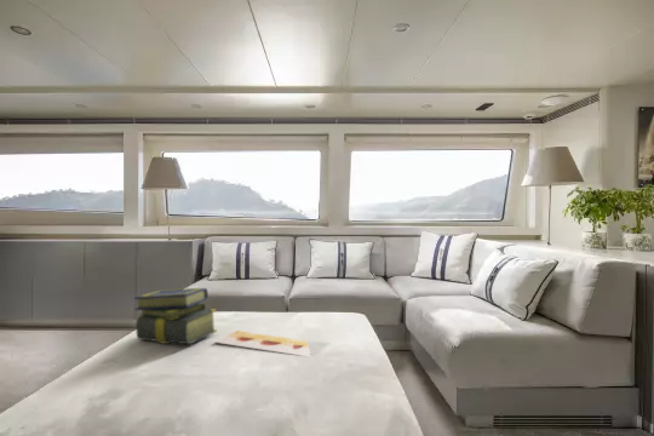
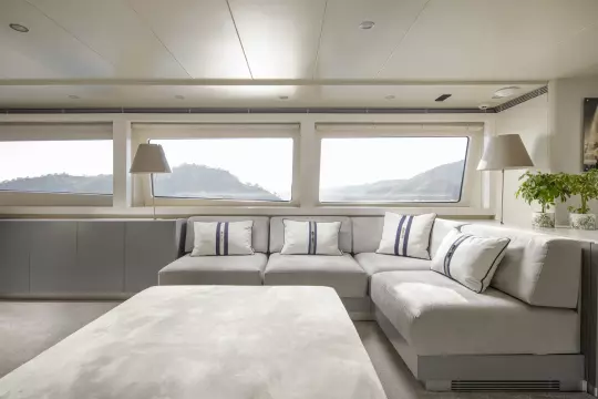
- stack of books [133,287,218,345]
- painting [213,329,312,358]
